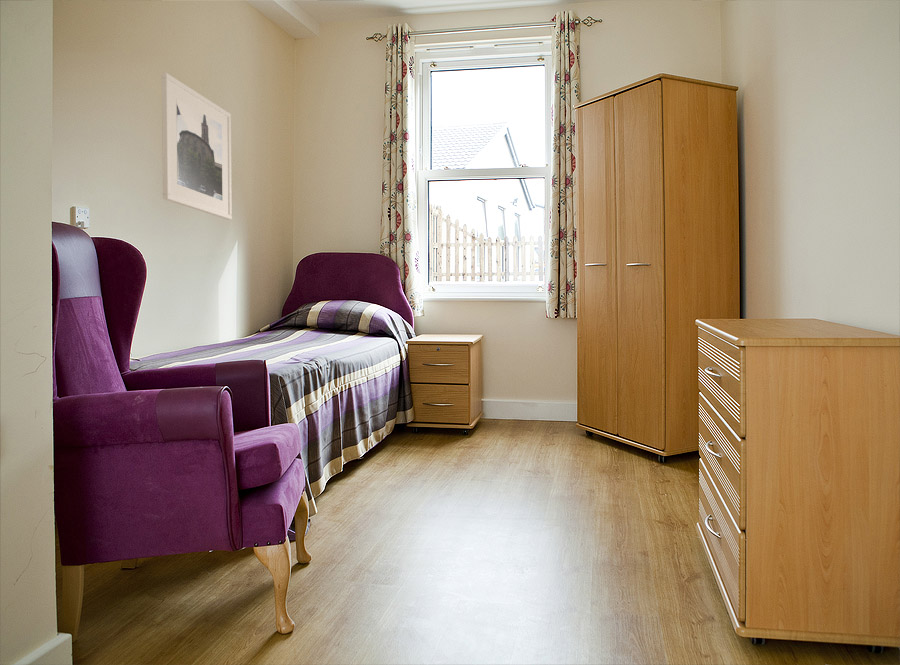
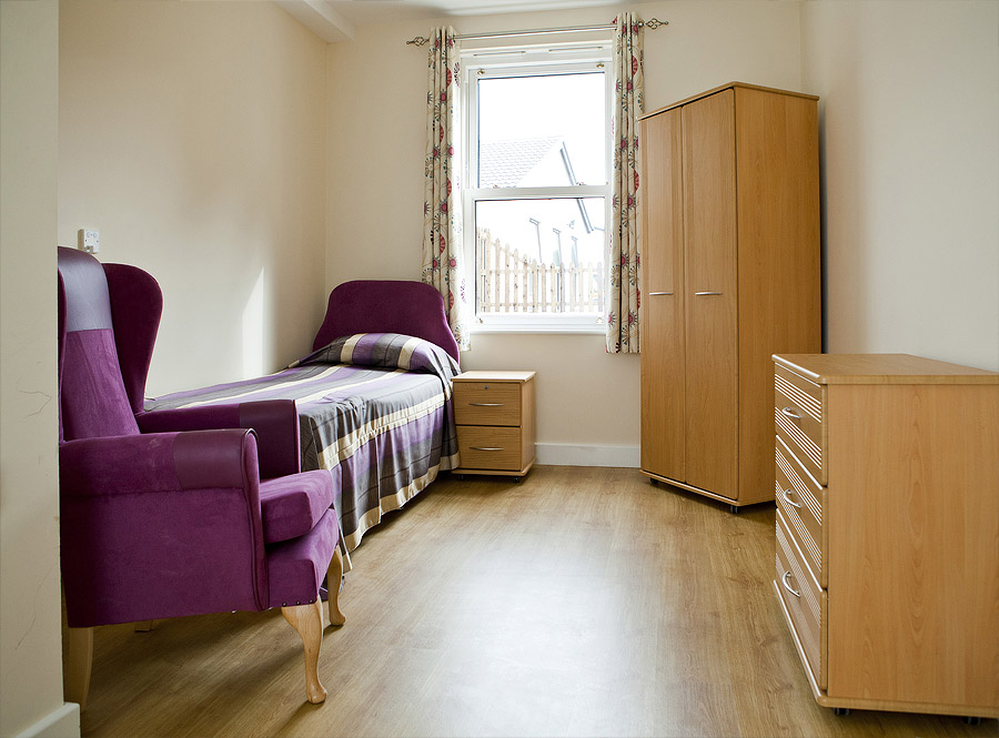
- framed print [161,72,233,221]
